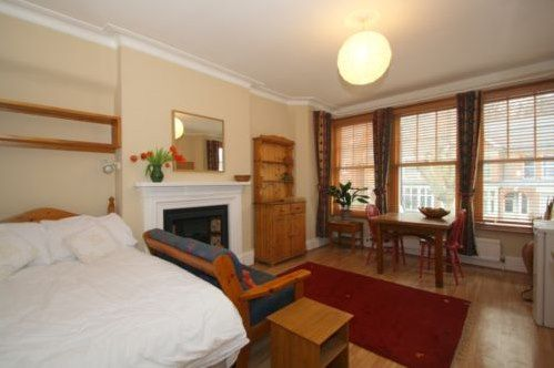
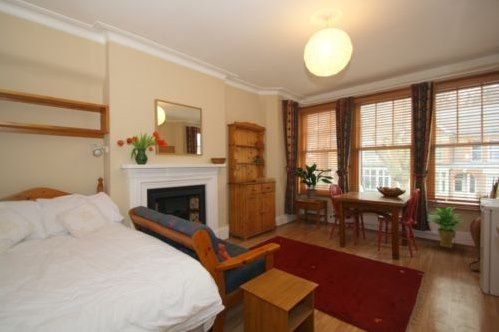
+ potted plant [428,206,468,249]
